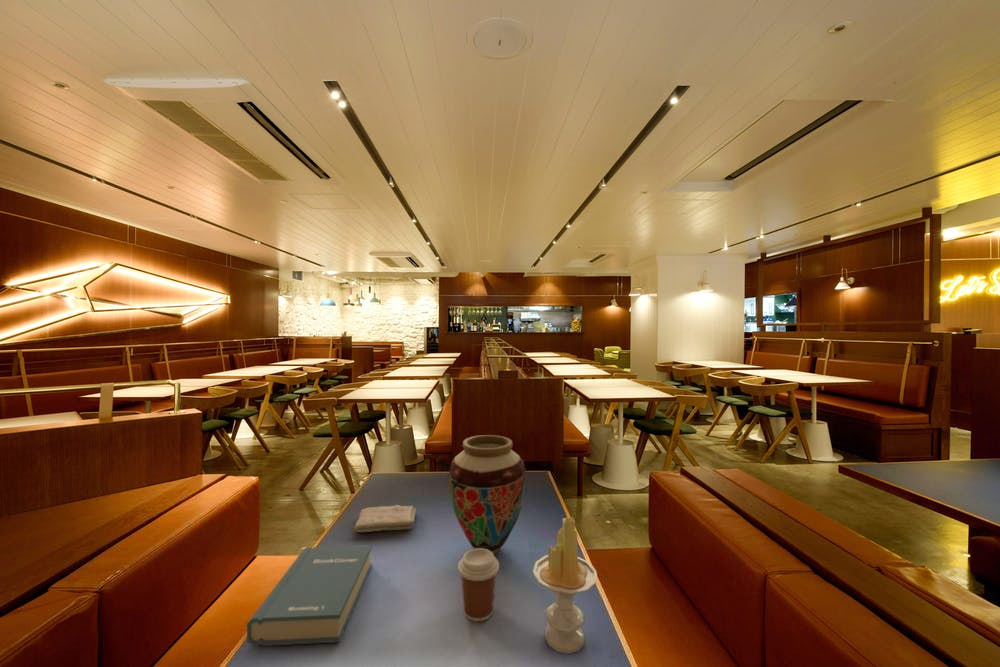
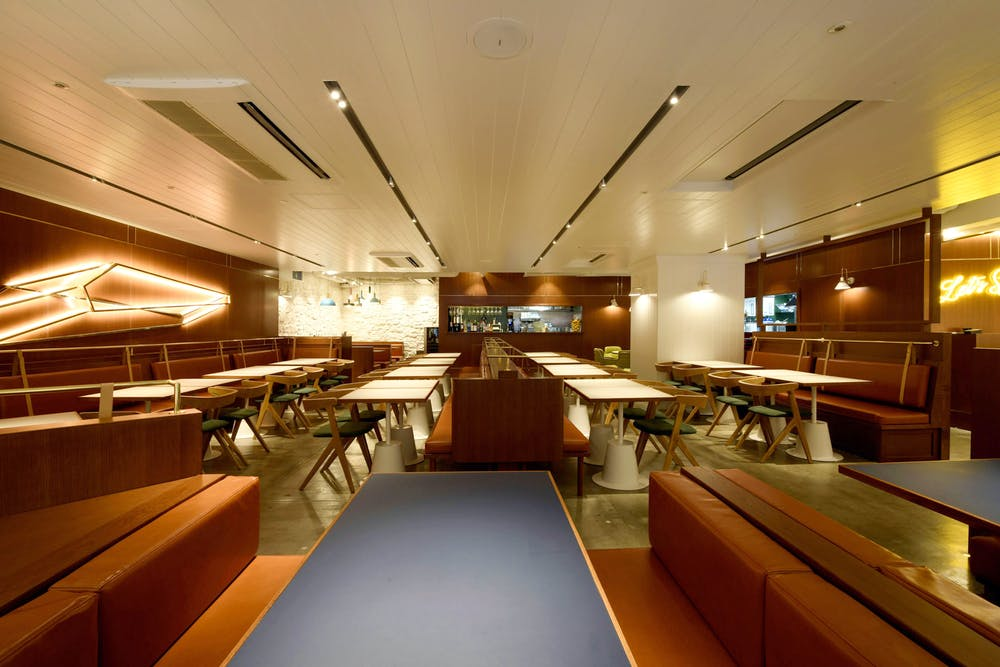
- hardback book [246,544,373,647]
- washcloth [353,504,417,533]
- coffee cup [457,548,500,622]
- candle [532,516,598,655]
- vase [447,434,527,555]
